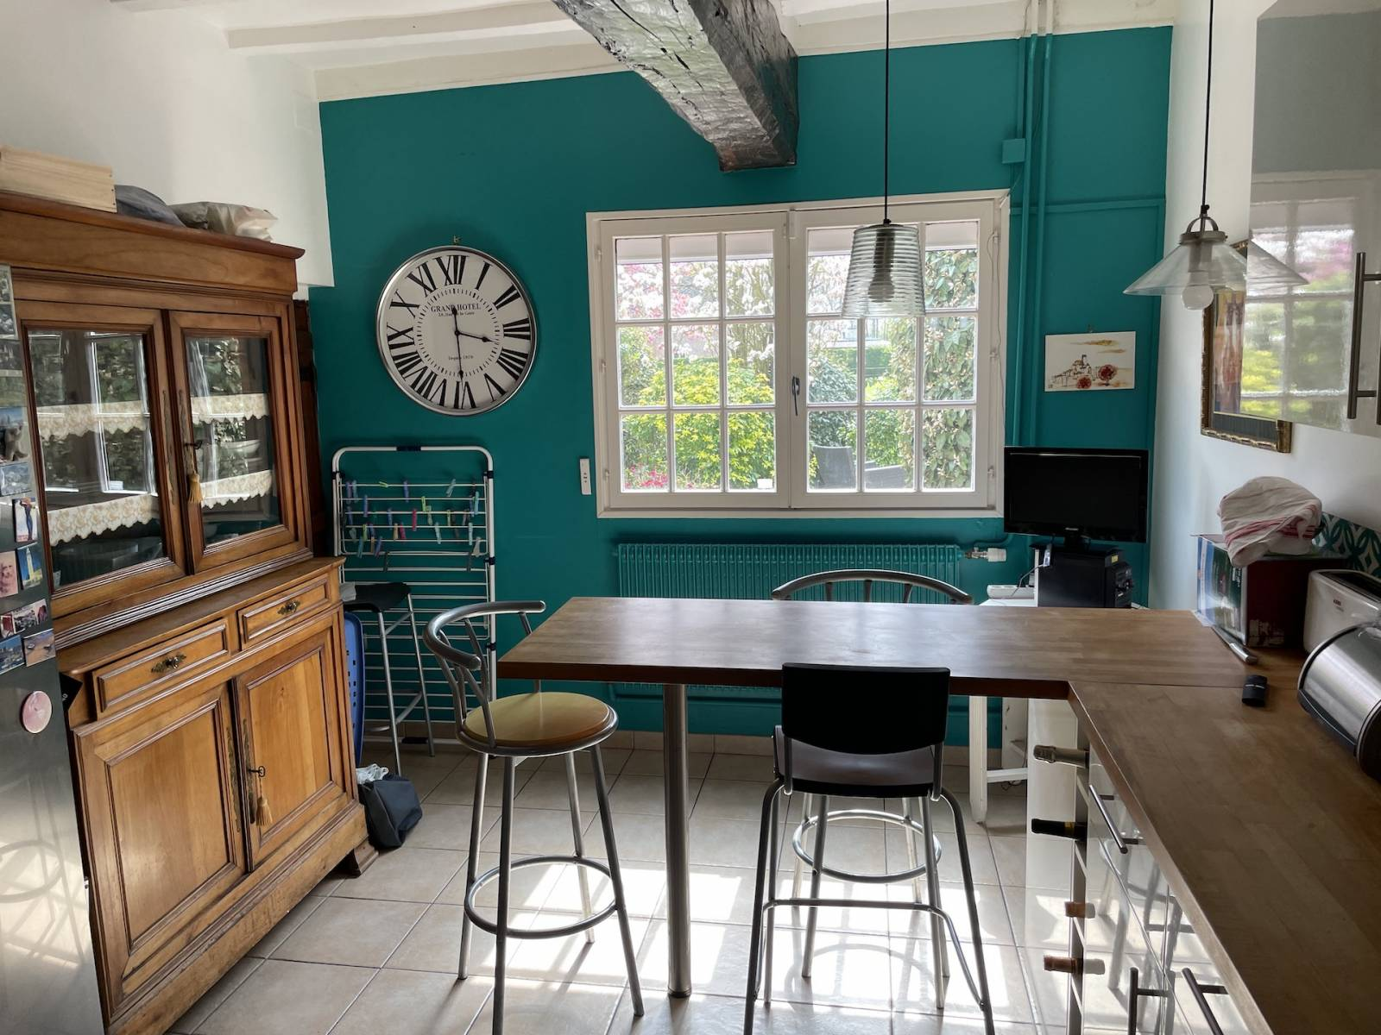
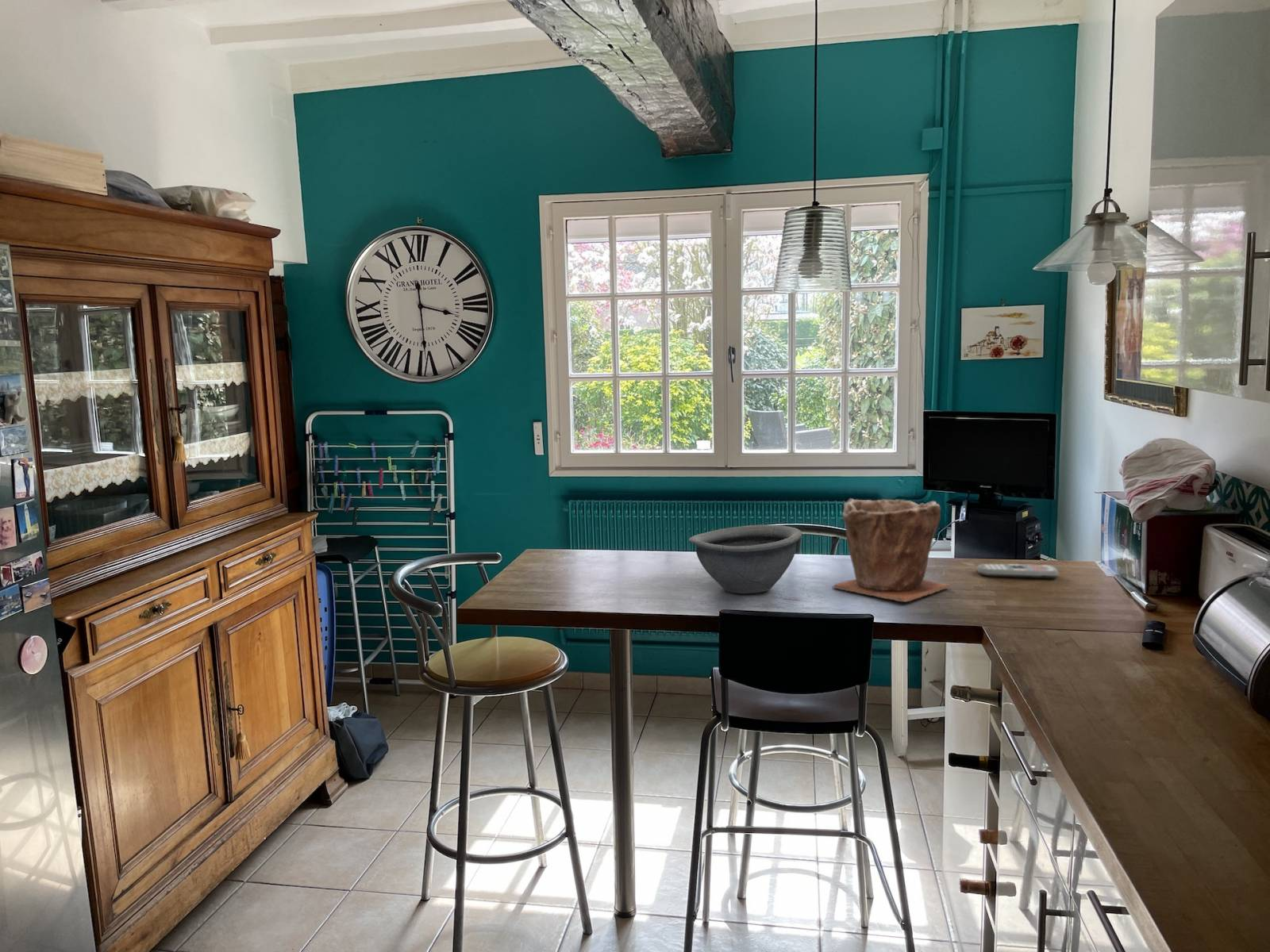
+ plant pot [831,498,951,603]
+ bowl [688,524,803,594]
+ remote control [976,563,1060,579]
